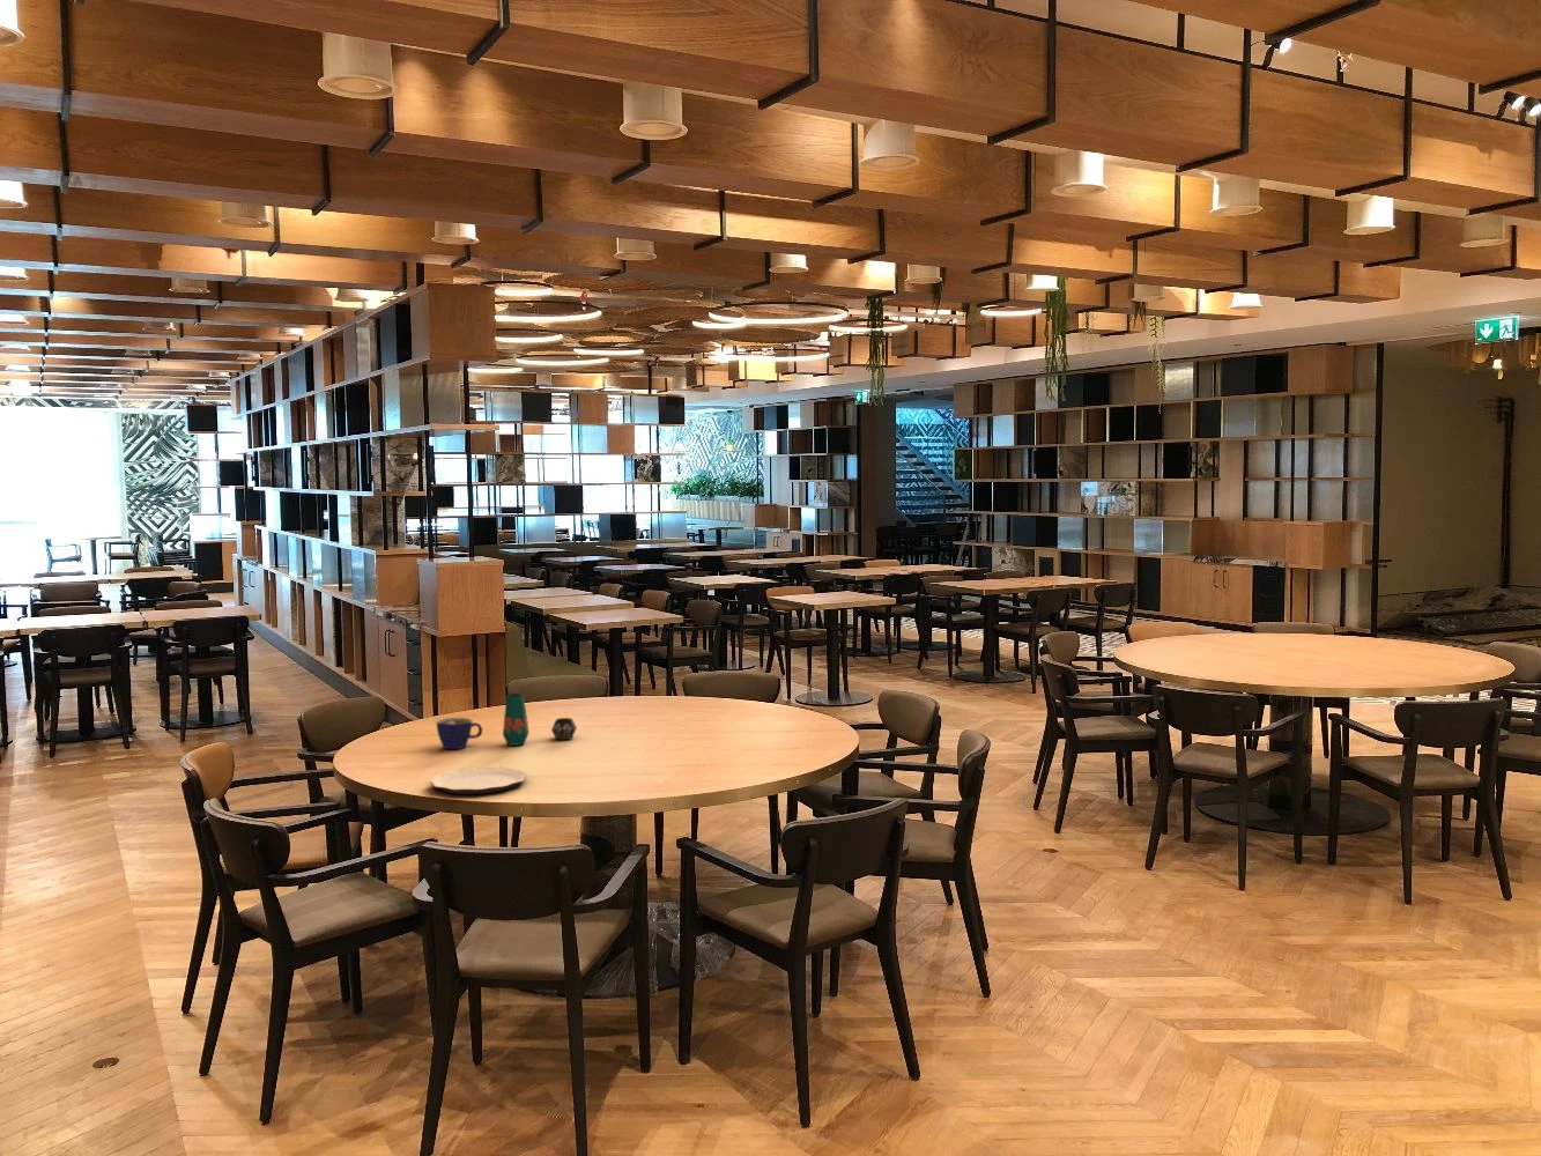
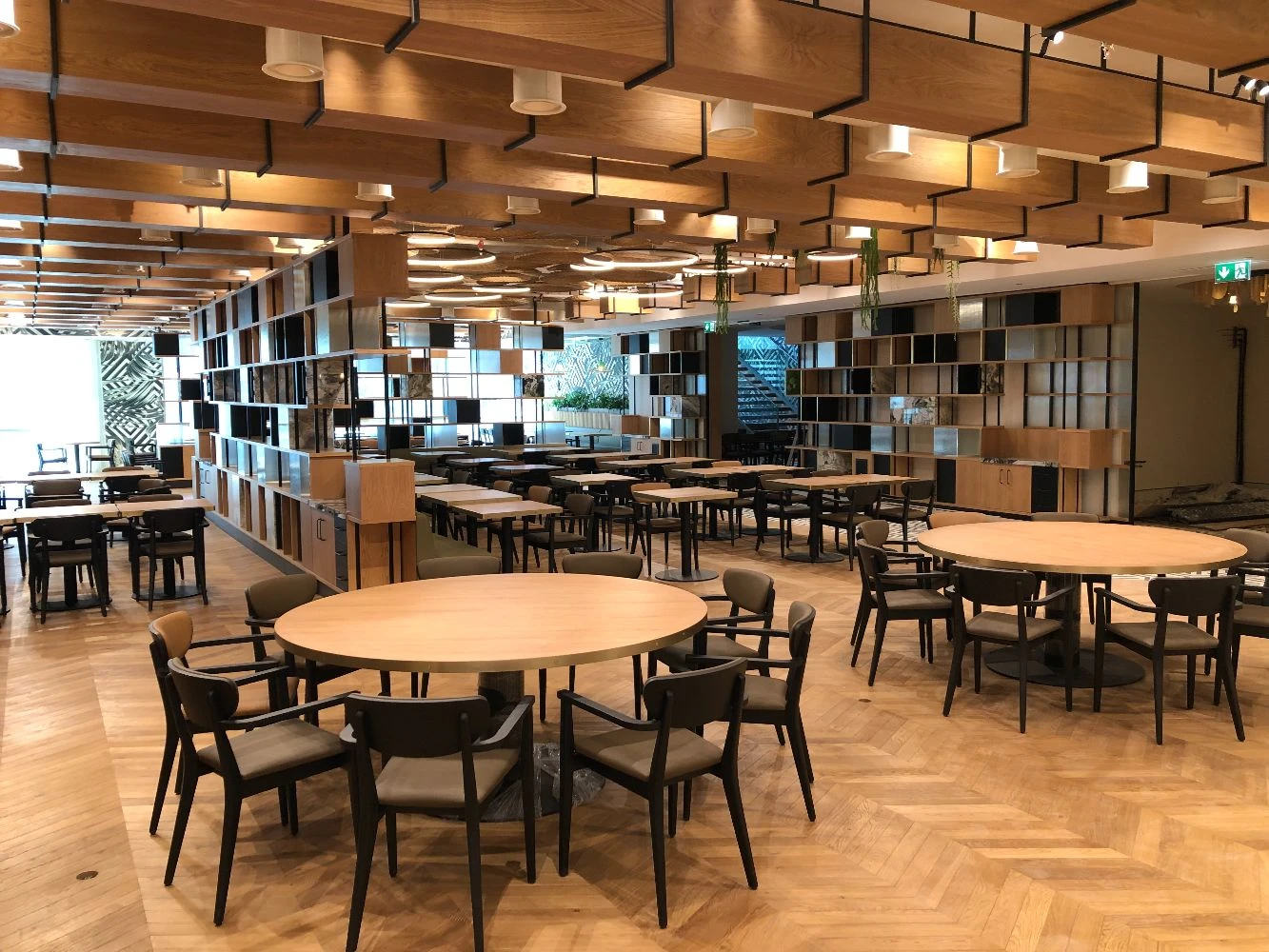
- plate [429,766,528,795]
- vase [502,692,578,747]
- cup [435,716,483,750]
